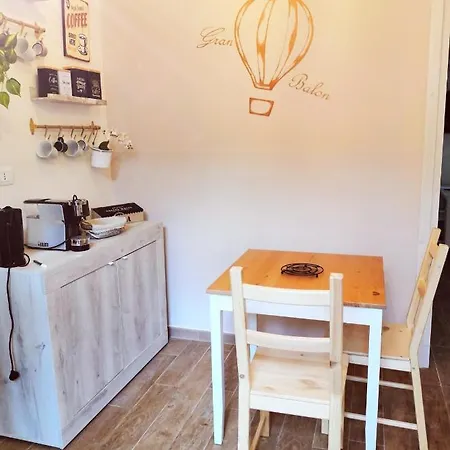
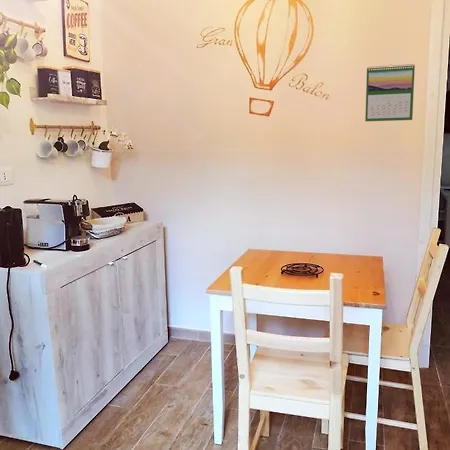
+ calendar [364,63,416,122]
